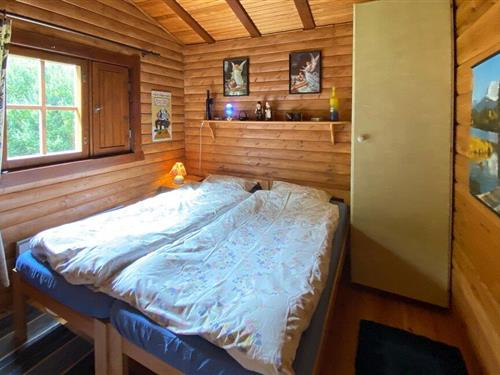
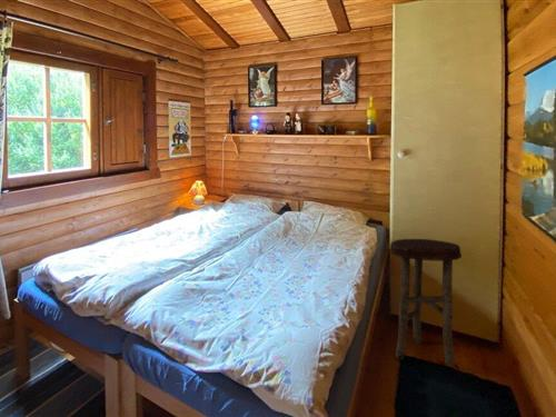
+ stool [388,238,463,368]
